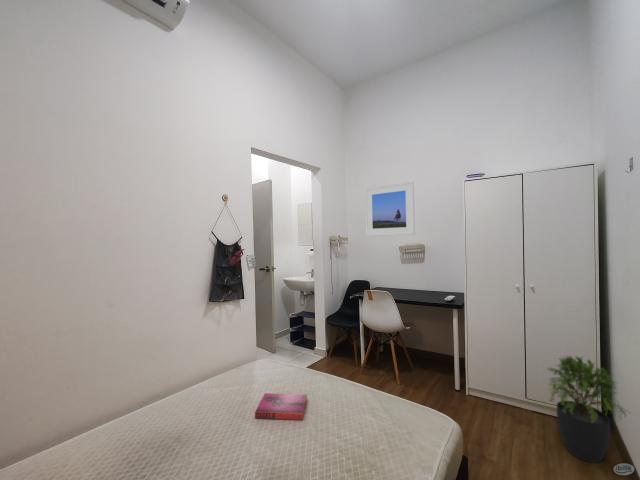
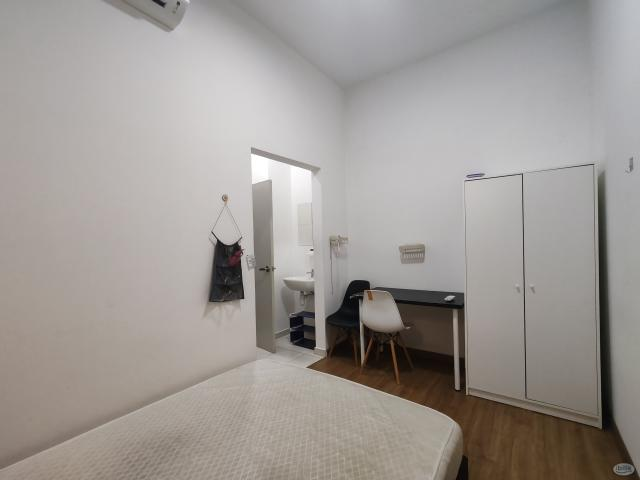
- hardback book [254,392,308,421]
- potted plant [545,354,631,464]
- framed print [364,180,416,237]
